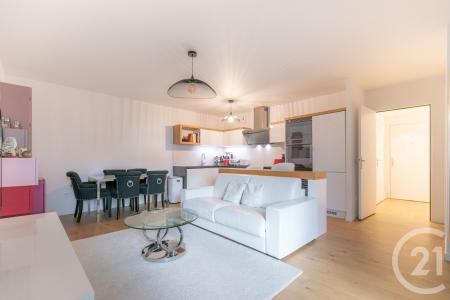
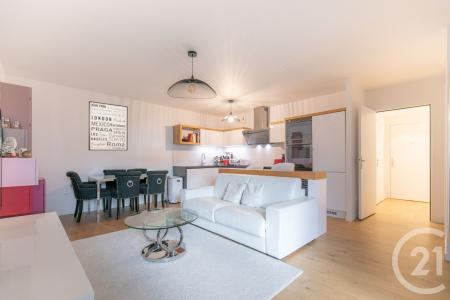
+ wall art [88,100,129,151]
